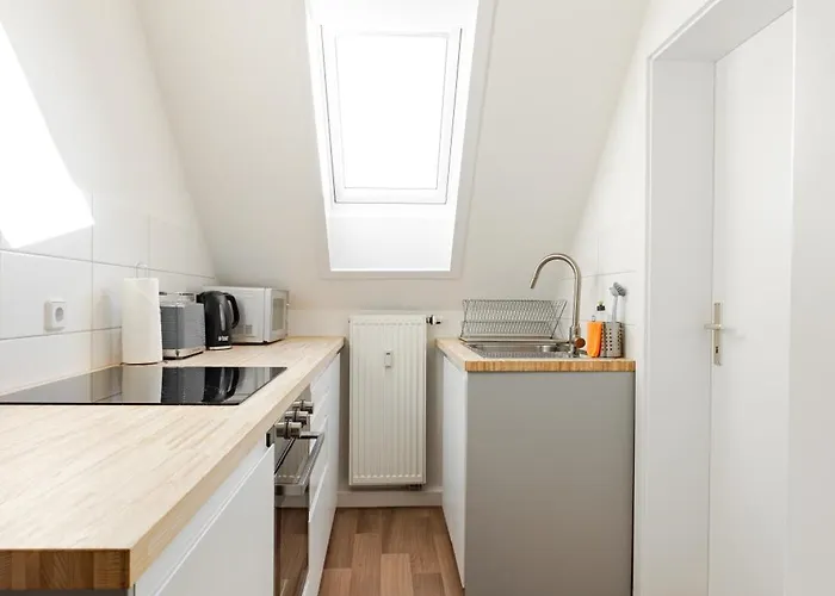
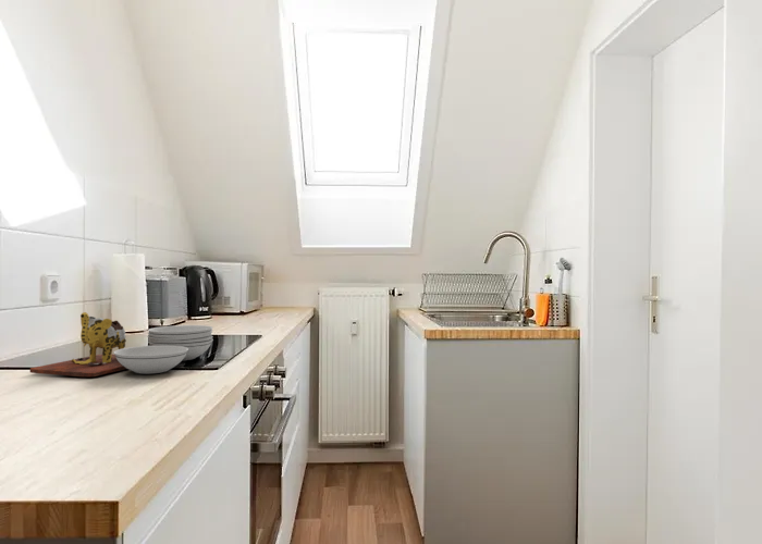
+ cutting board [29,311,214,378]
